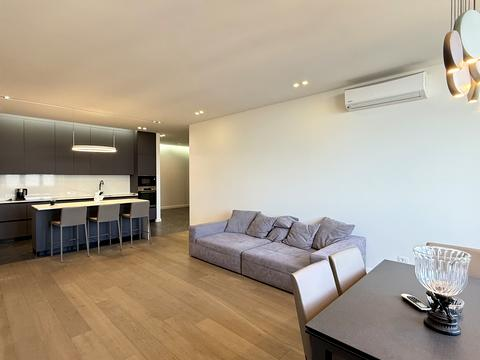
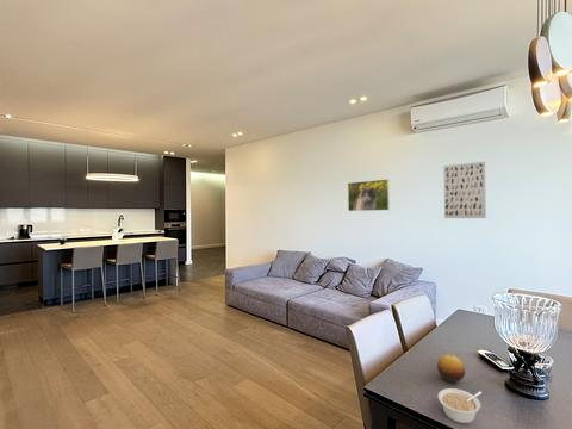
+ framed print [347,179,391,212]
+ wall art [442,161,487,219]
+ legume [437,387,484,424]
+ fruit [436,353,466,384]
